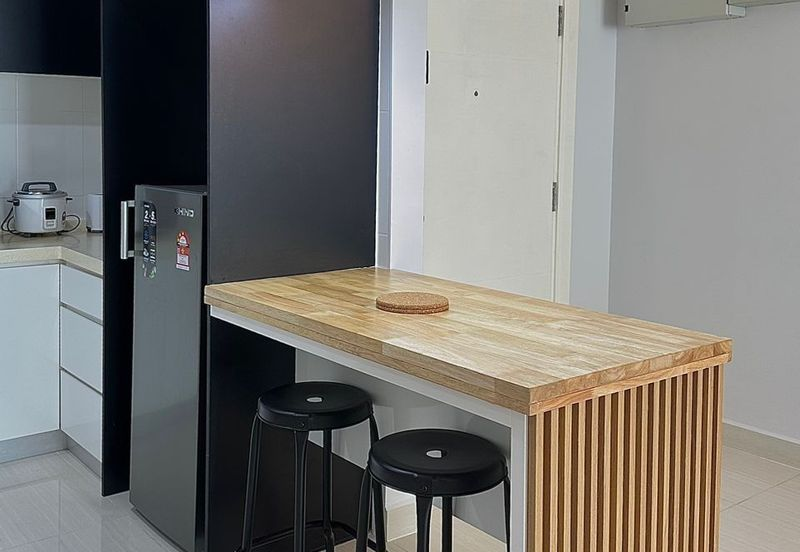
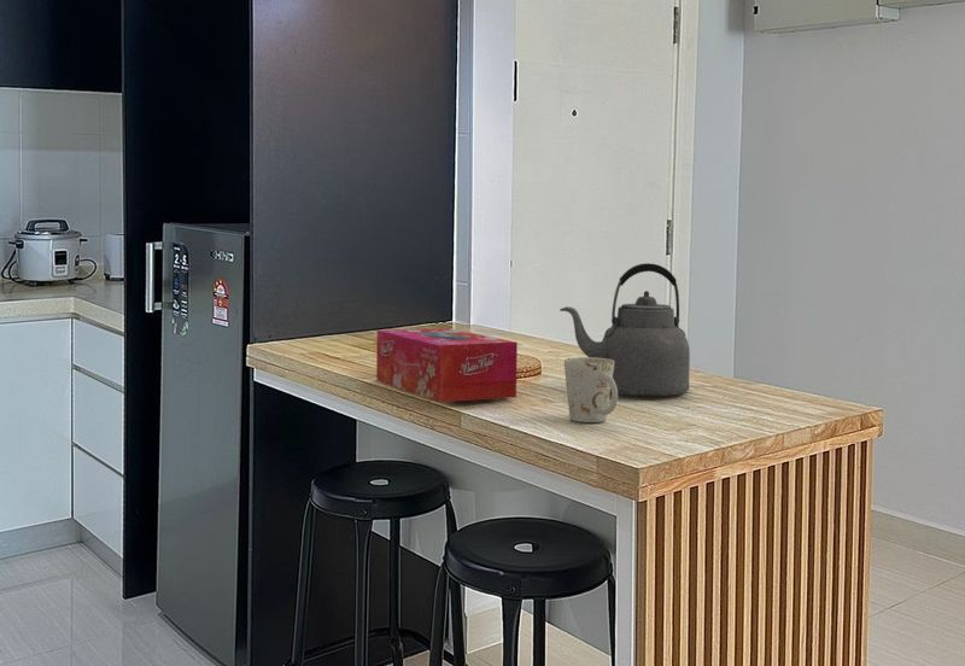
+ tissue box [375,327,519,403]
+ kettle [558,262,691,397]
+ mug [563,356,619,423]
